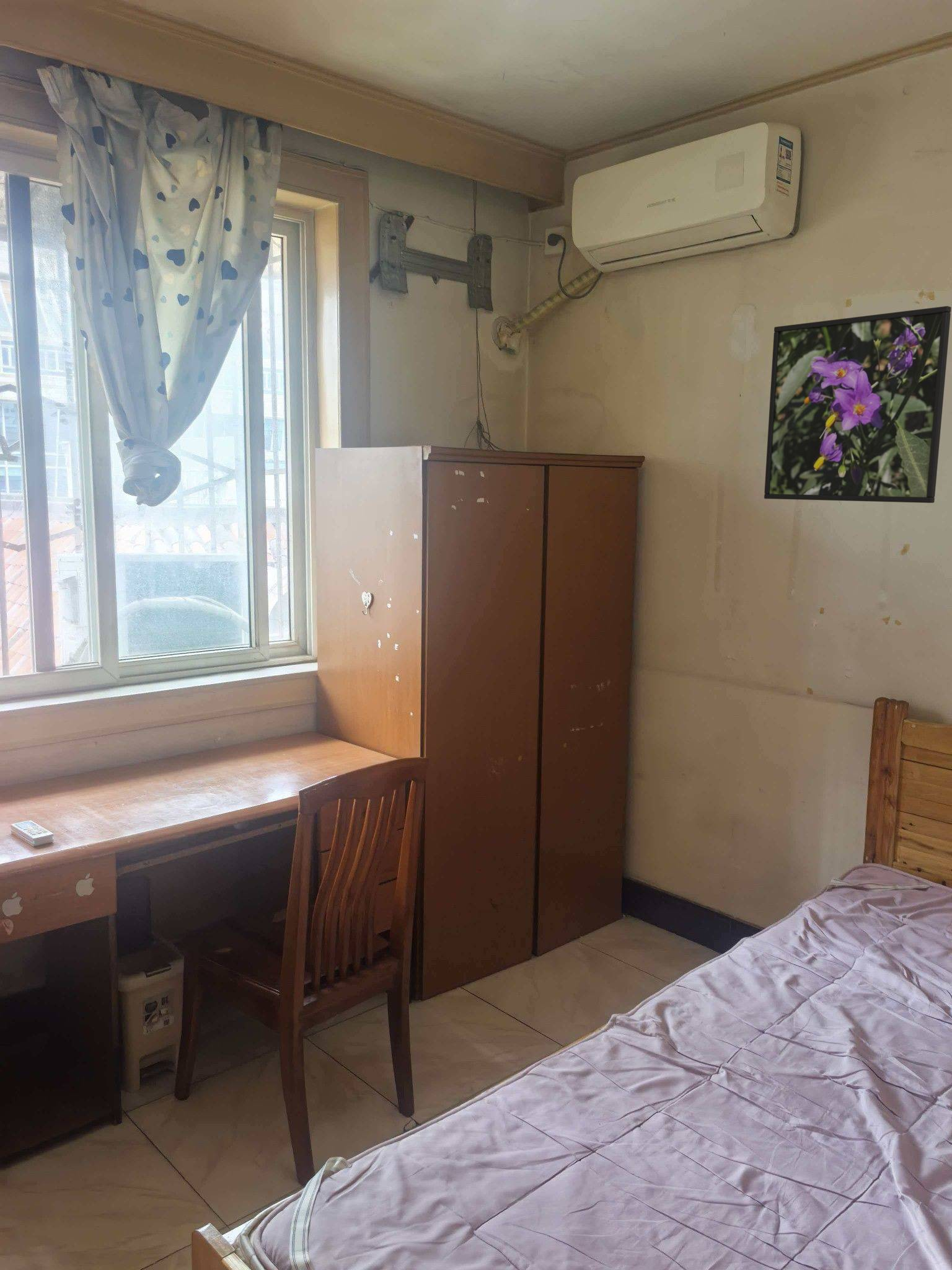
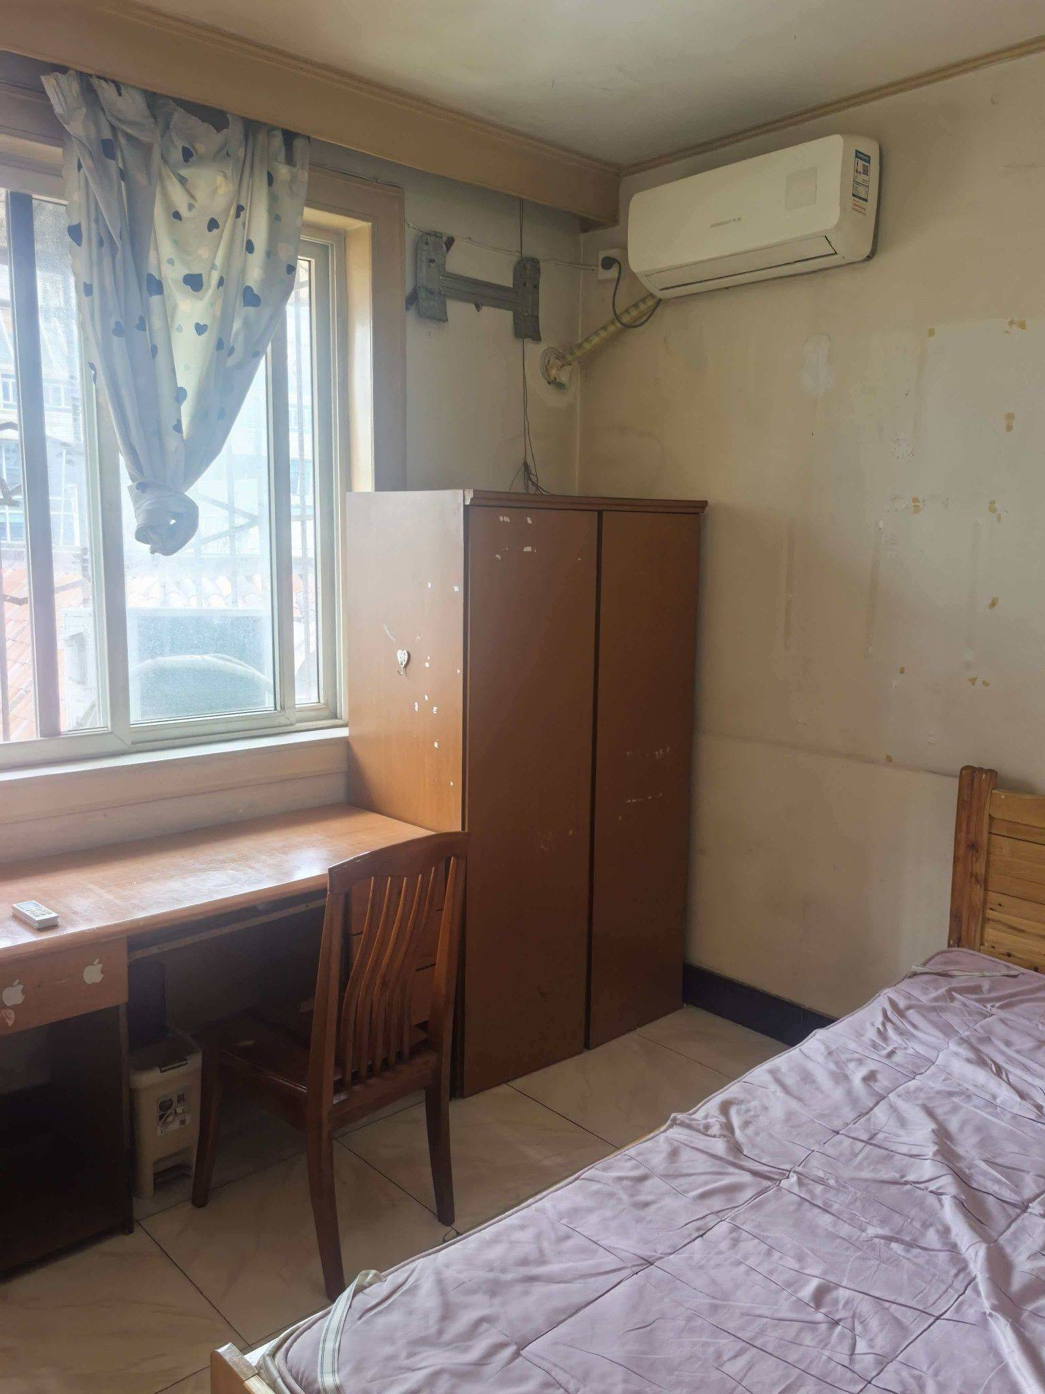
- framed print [764,305,951,504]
